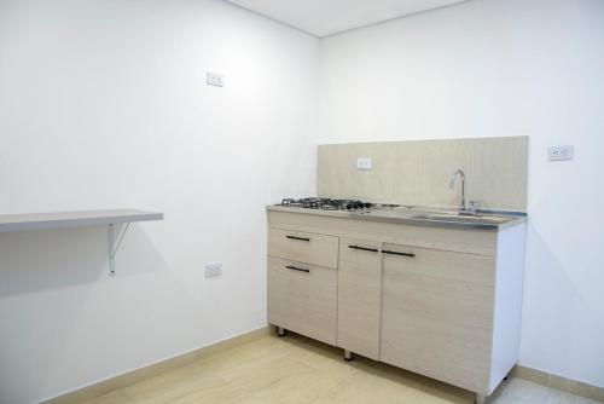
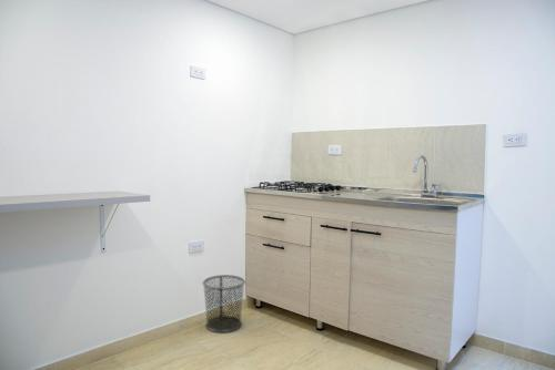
+ trash can [202,274,246,333]
